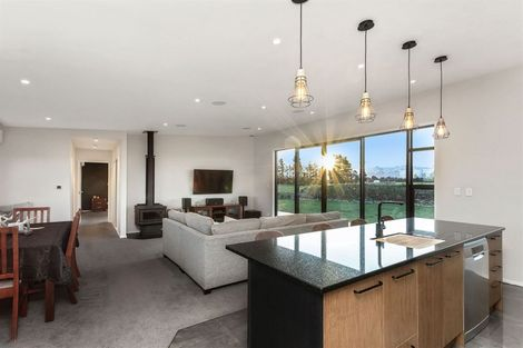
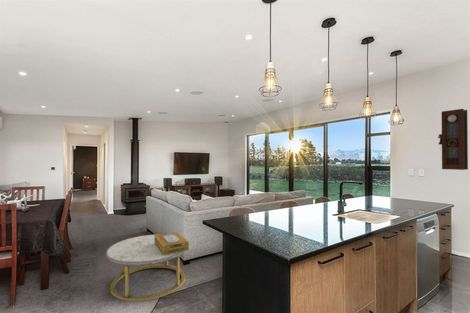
+ decorative box [154,231,190,255]
+ coffee table [105,233,187,302]
+ pendulum clock [437,108,469,171]
